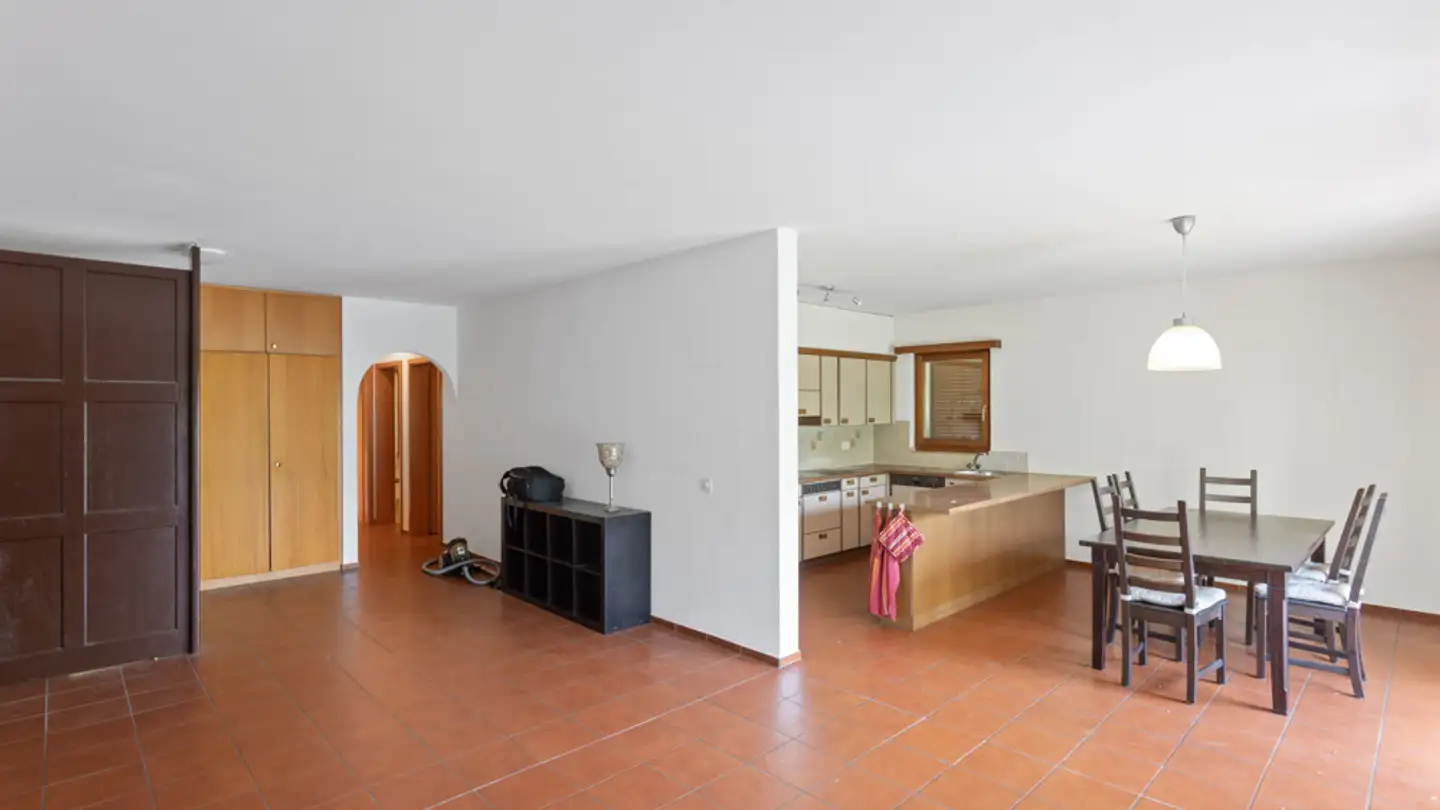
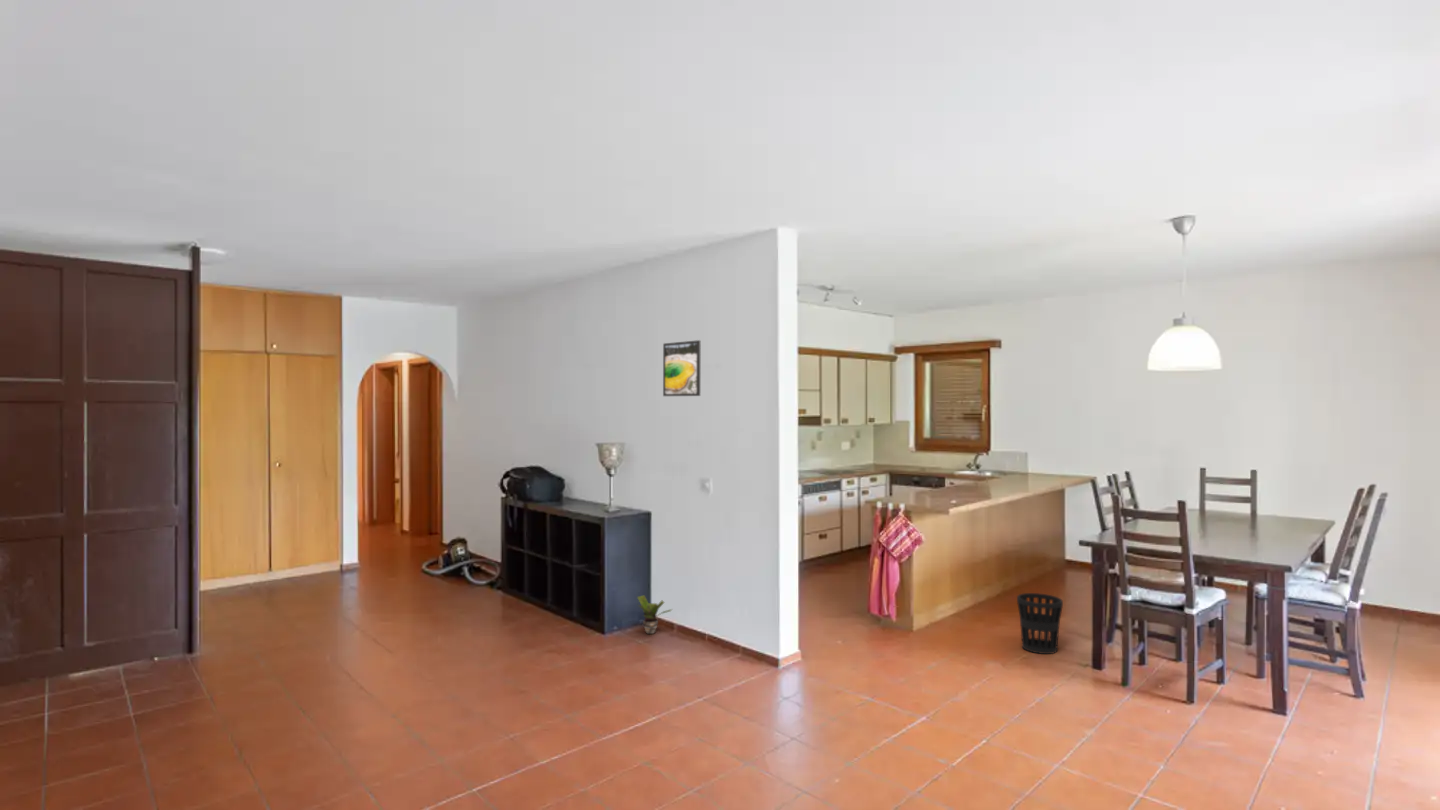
+ potted plant [636,594,673,635]
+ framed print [662,339,701,397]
+ wastebasket [1016,592,1064,655]
